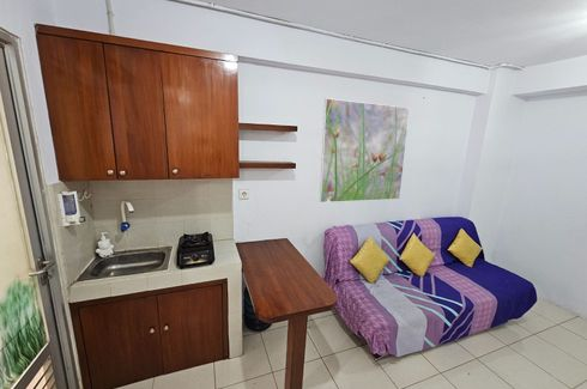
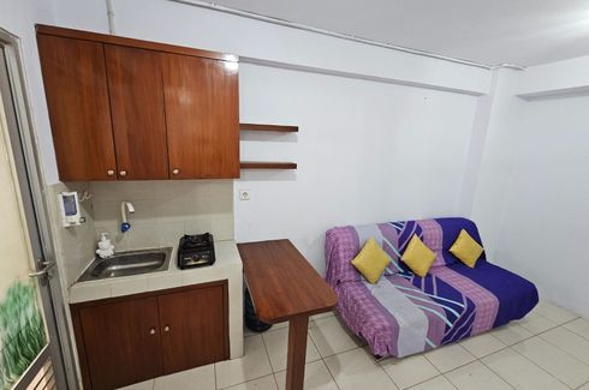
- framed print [319,97,411,203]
